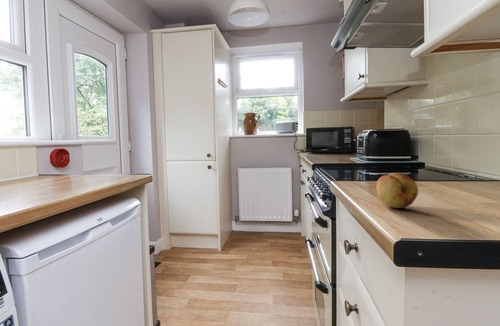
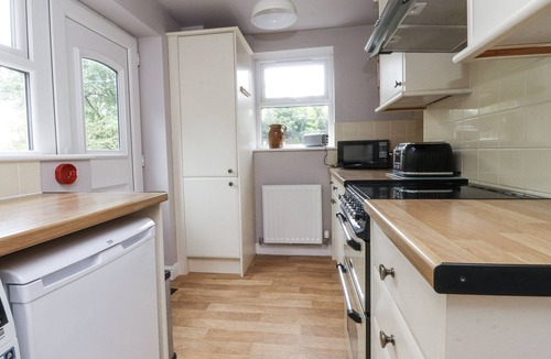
- fruit [375,172,419,209]
